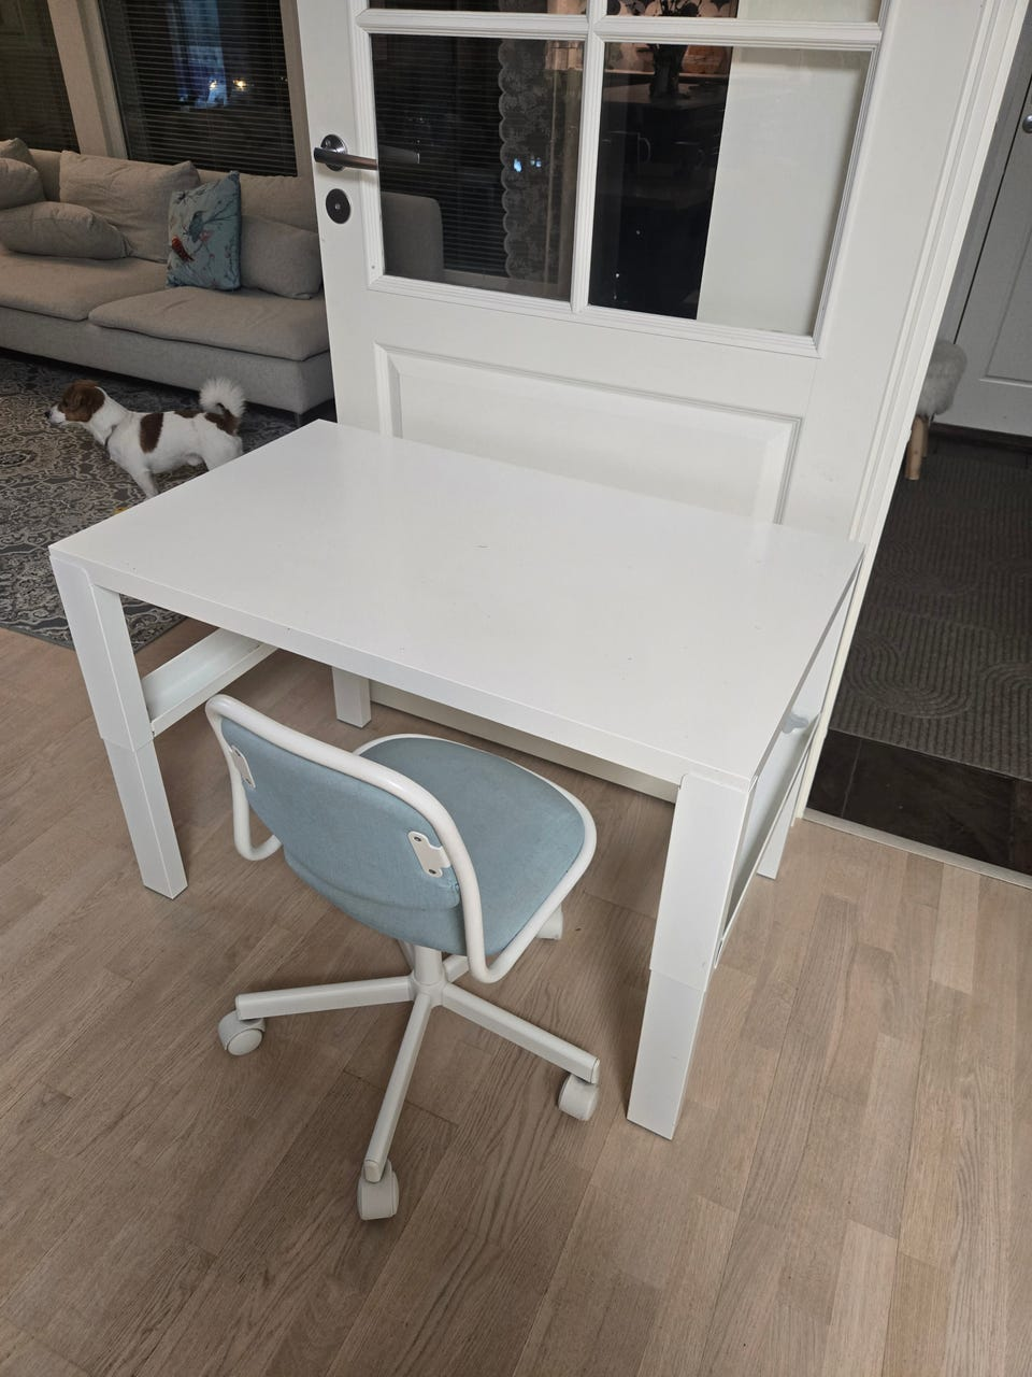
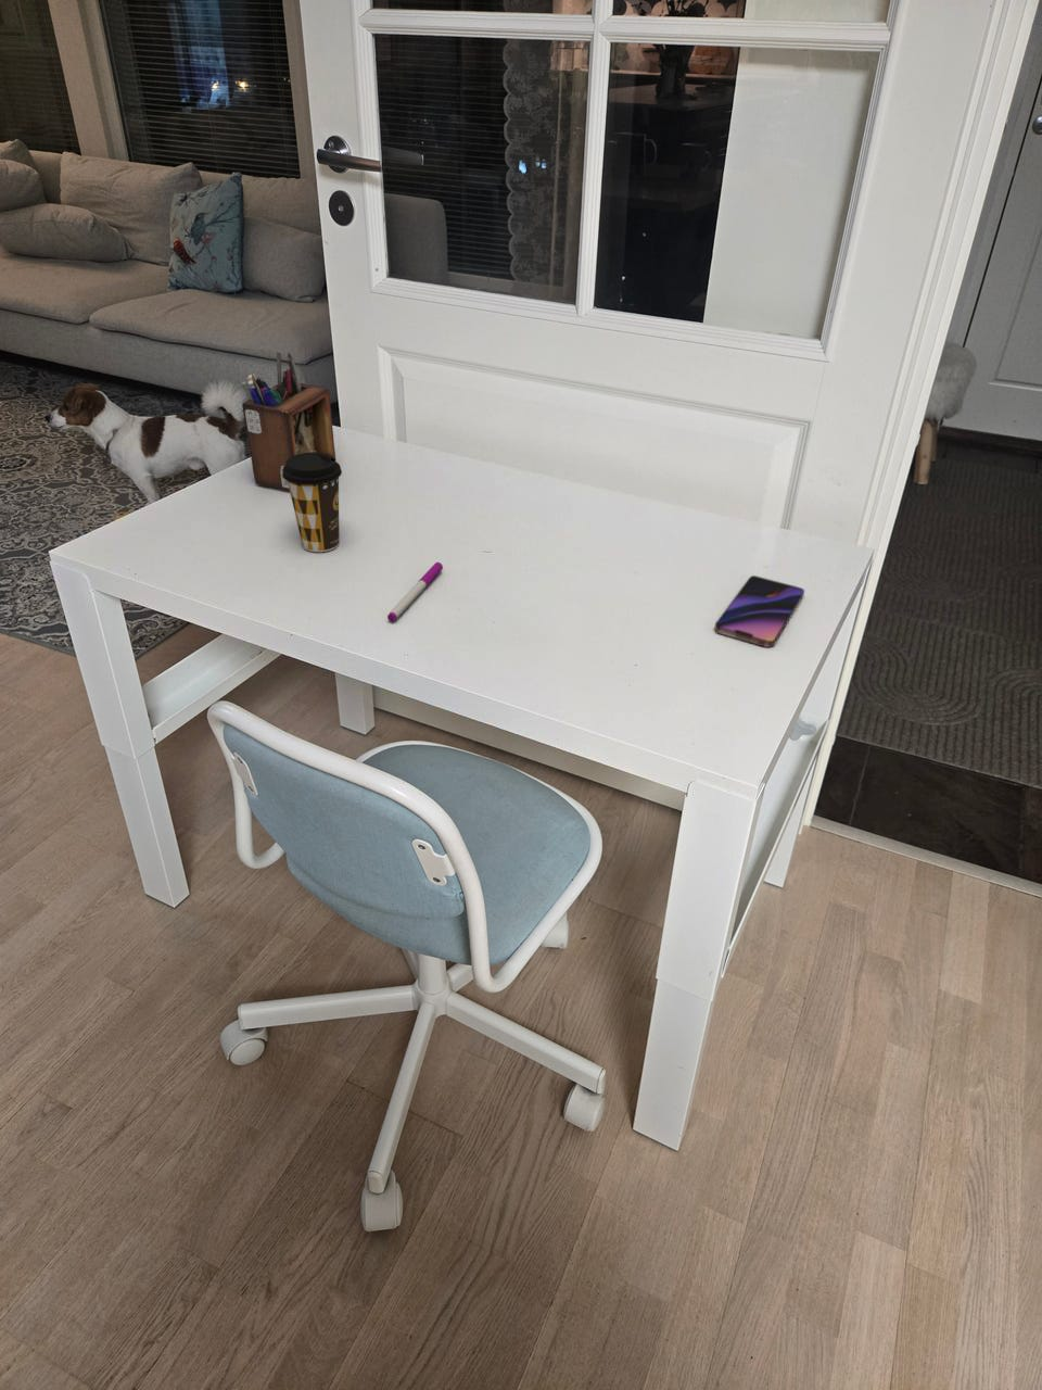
+ desk organizer [241,351,337,491]
+ pen [386,561,444,623]
+ coffee cup [282,452,343,553]
+ smartphone [714,575,806,648]
